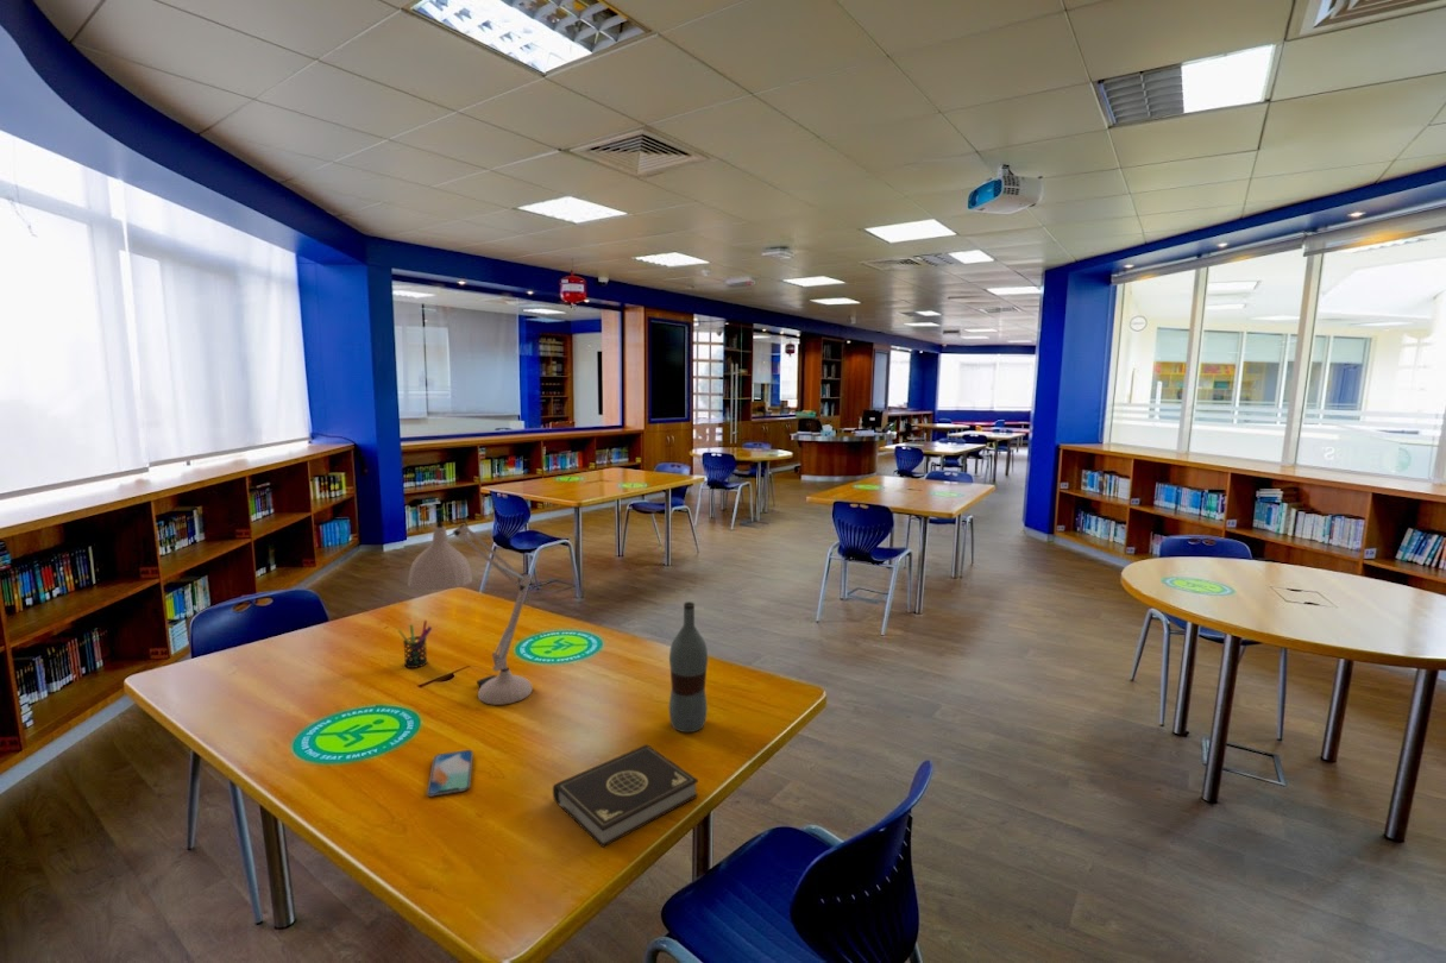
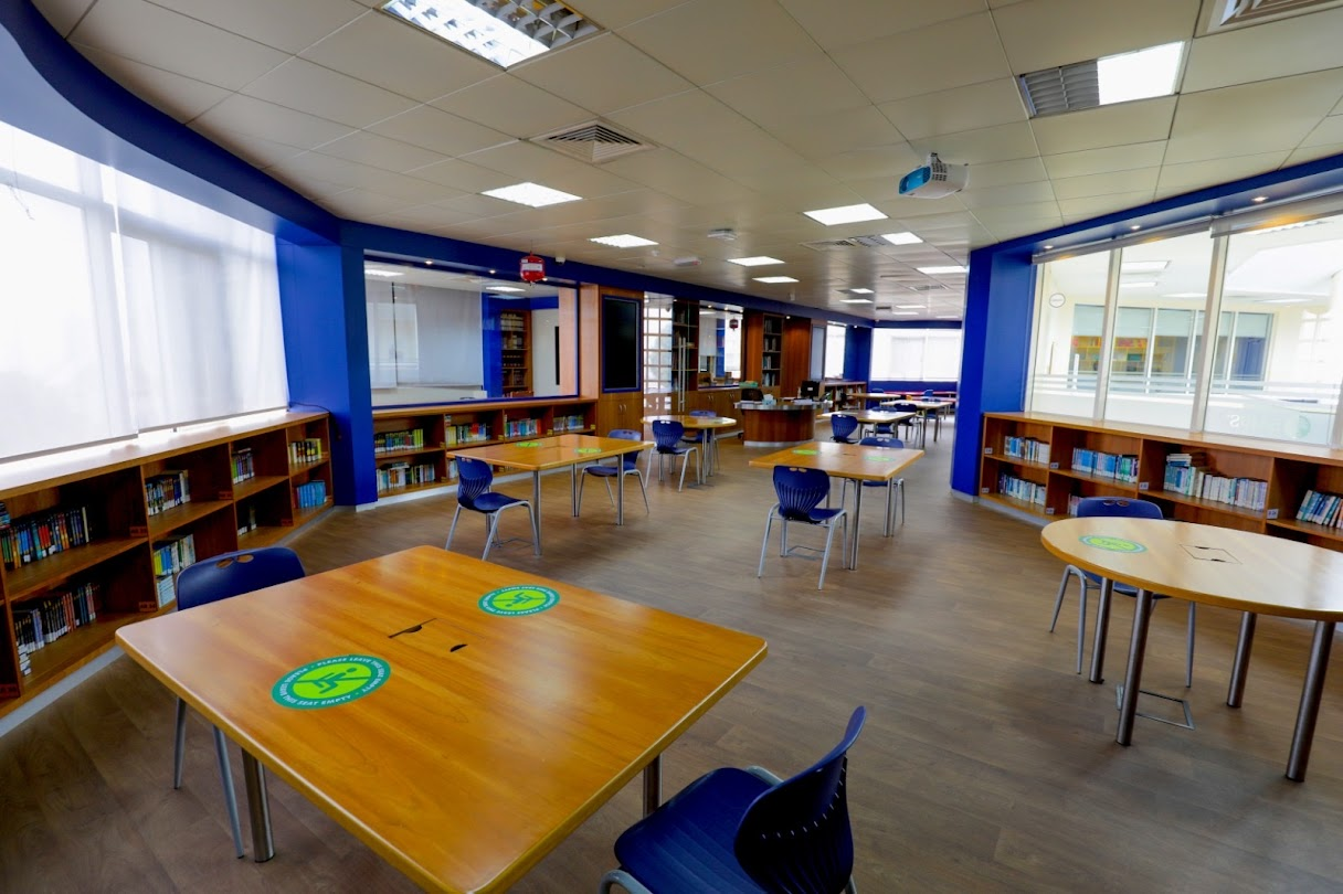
- smartphone [426,749,474,798]
- desk lamp [407,512,534,706]
- pen holder [397,619,433,669]
- bottle [668,600,709,734]
- book [552,743,699,848]
